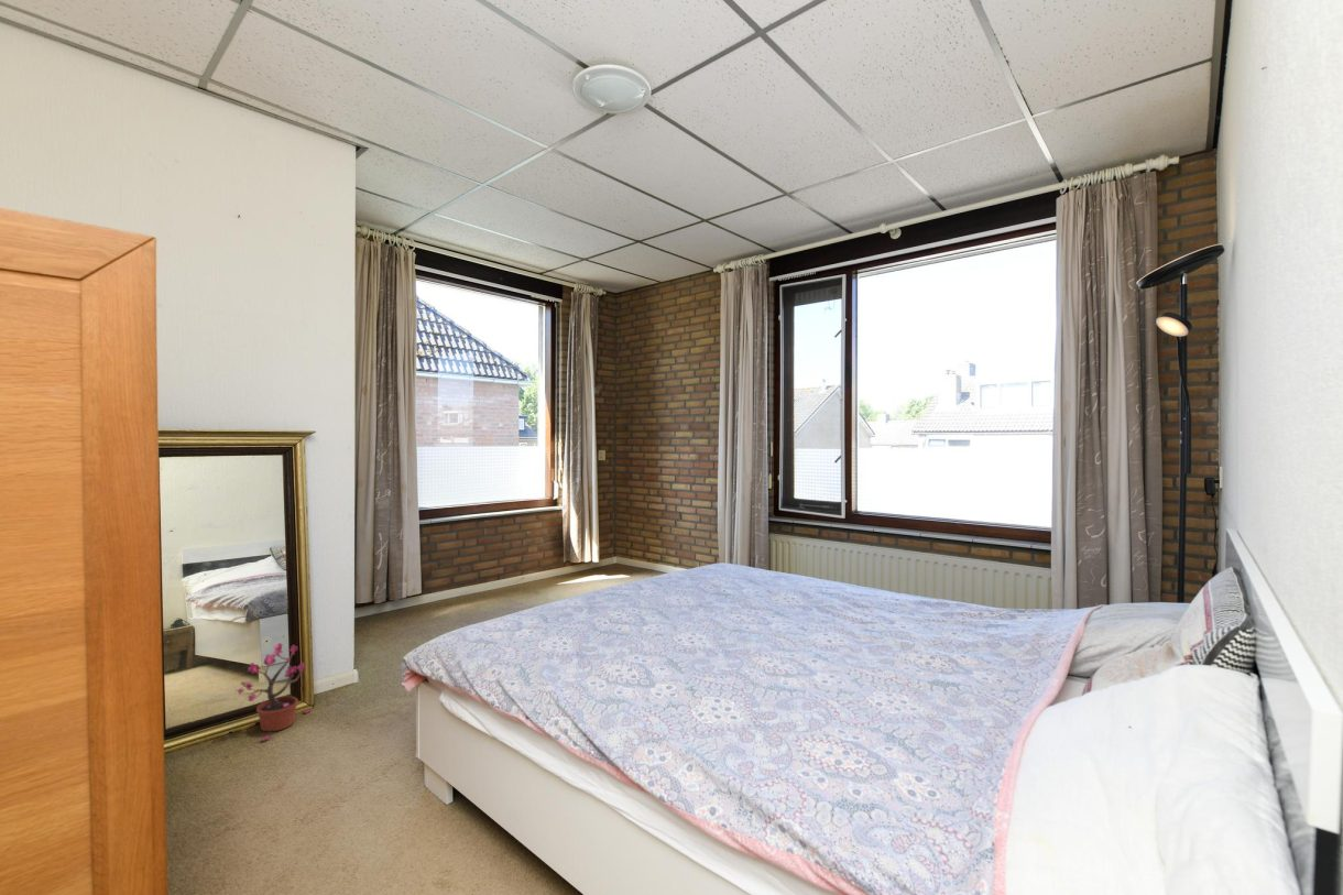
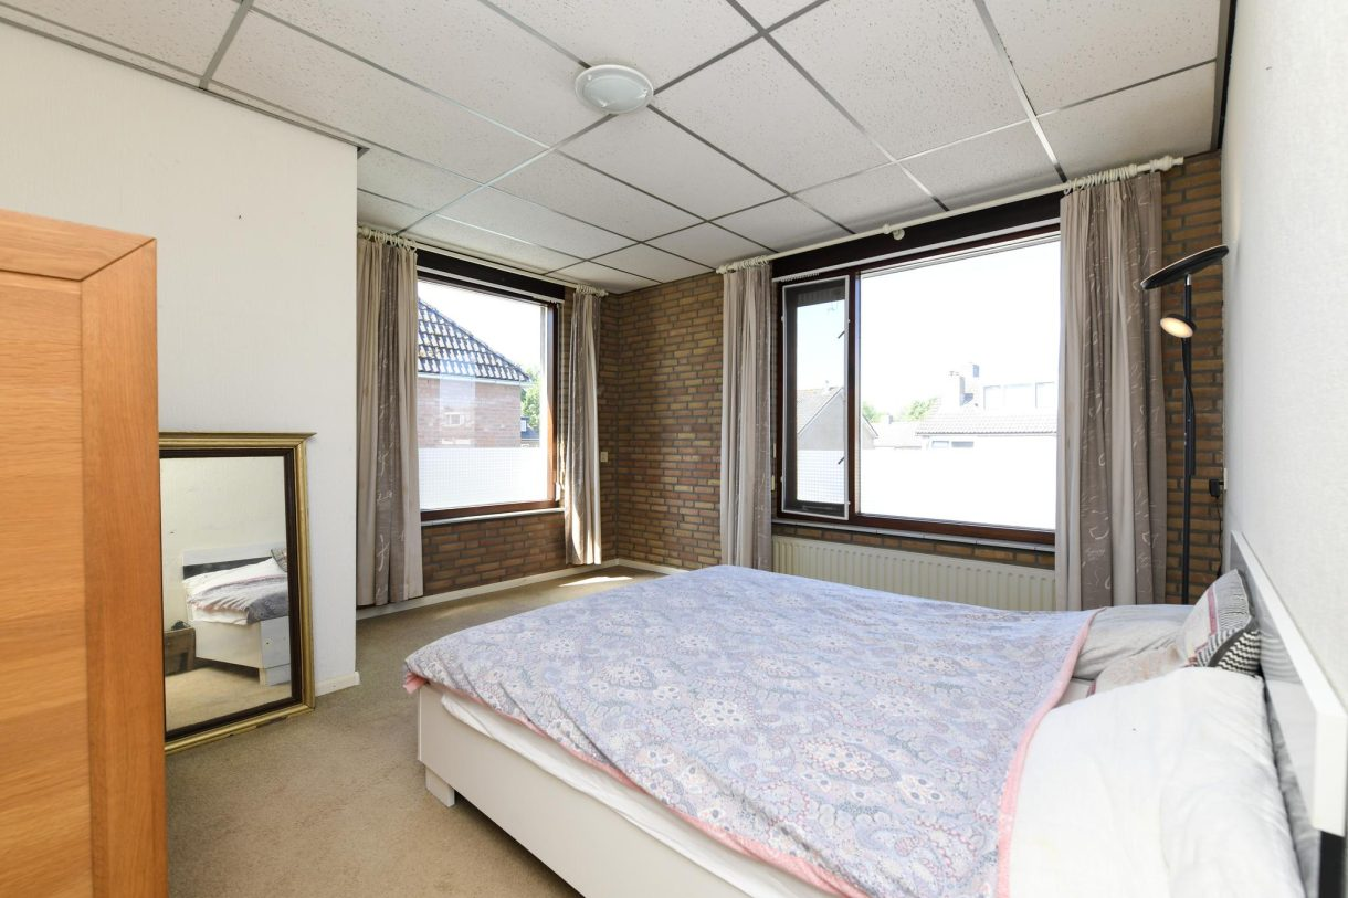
- potted plant [236,642,313,742]
